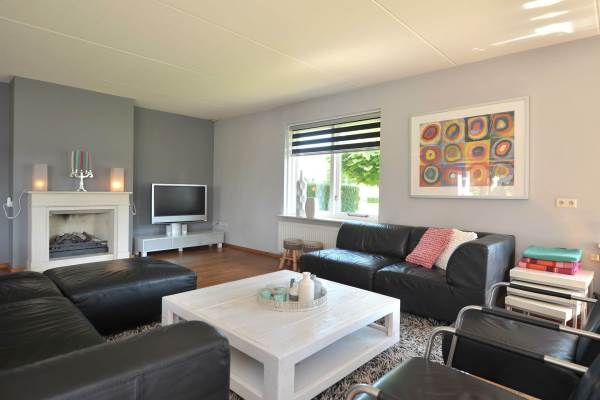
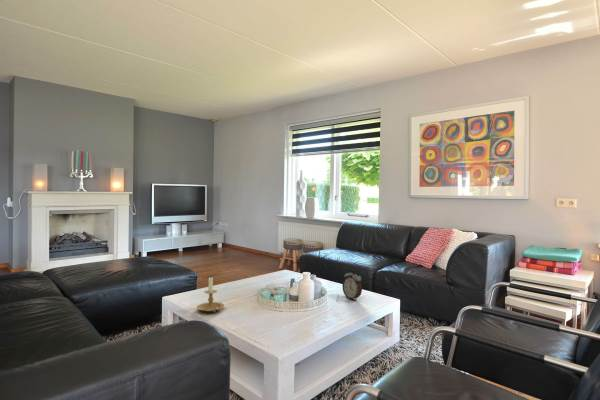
+ candle holder [196,277,225,313]
+ alarm clock [341,268,363,301]
